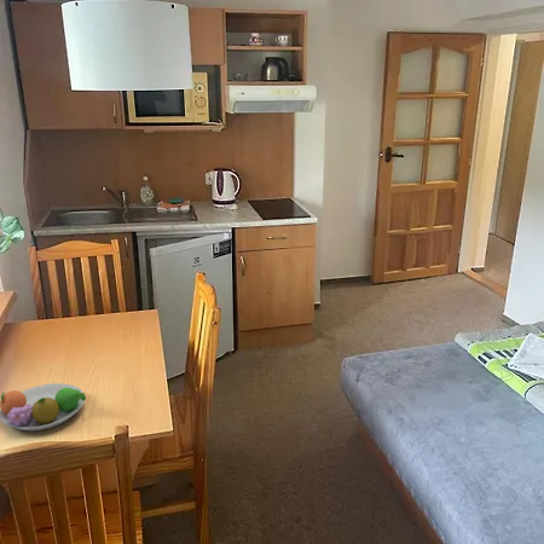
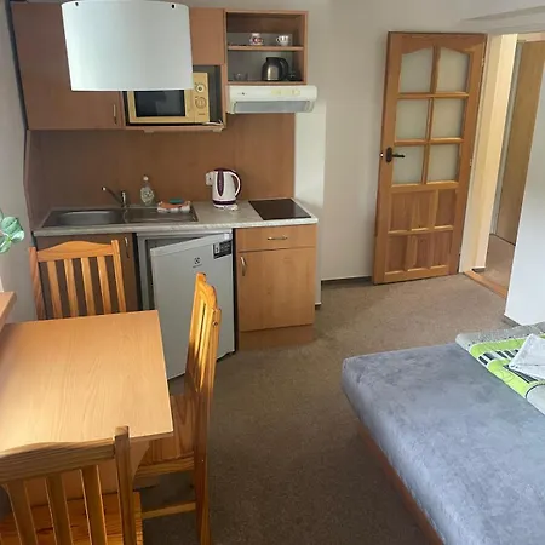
- fruit bowl [0,382,87,432]
